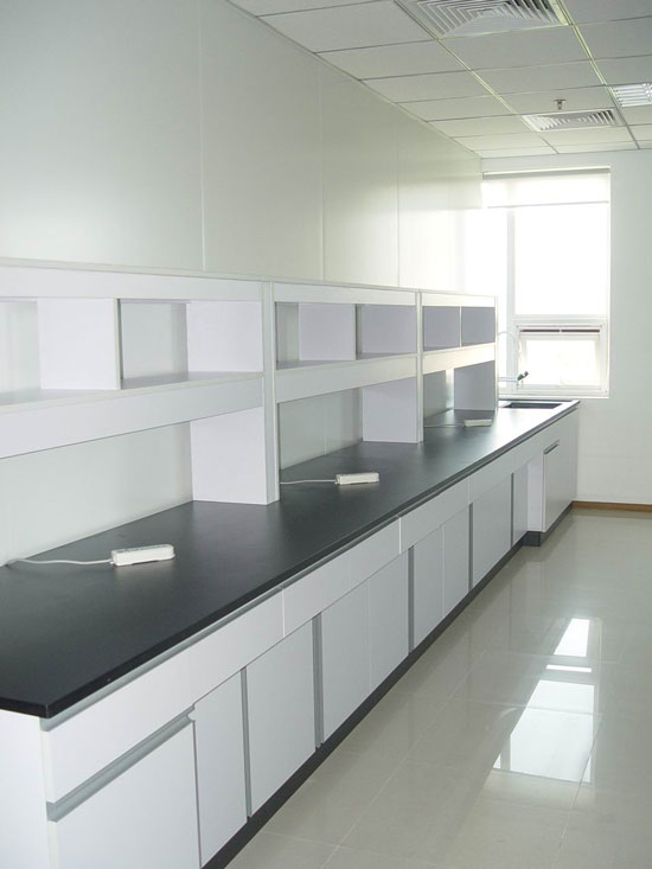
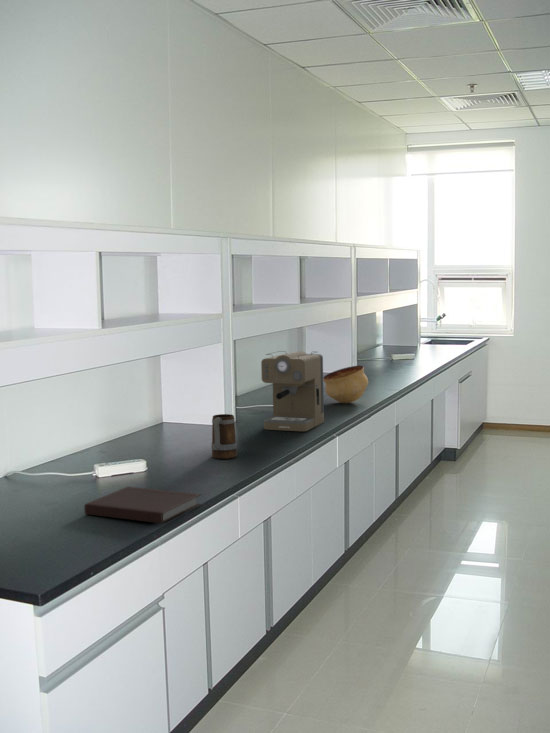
+ coffee maker [260,350,325,432]
+ notebook [83,486,203,525]
+ bowl [323,365,369,404]
+ mug [210,413,238,460]
